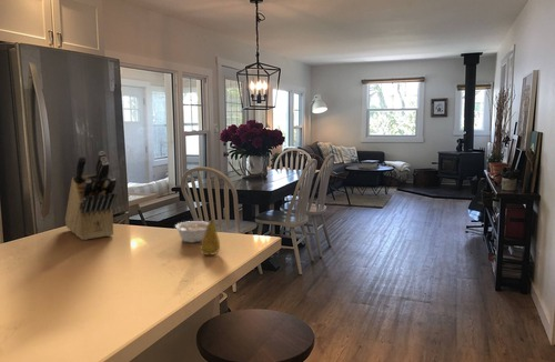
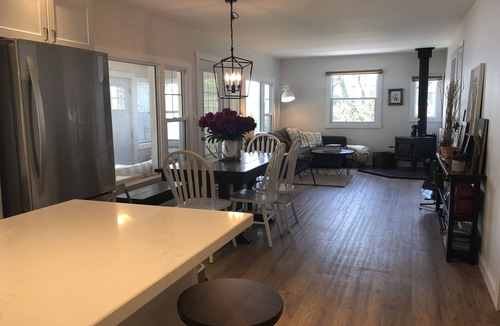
- fruit [199,214,221,257]
- knife block [64,150,118,241]
- legume [174,220,209,244]
